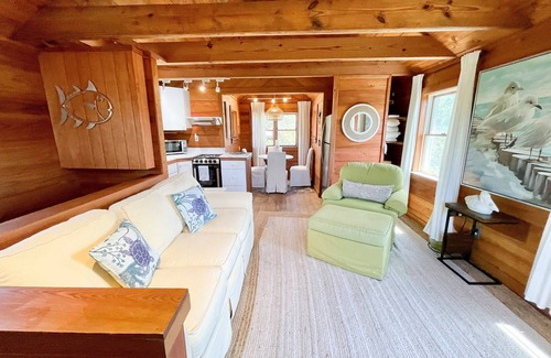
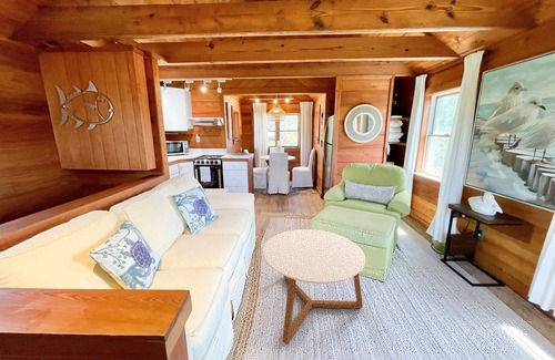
+ coffee table [262,228,366,346]
